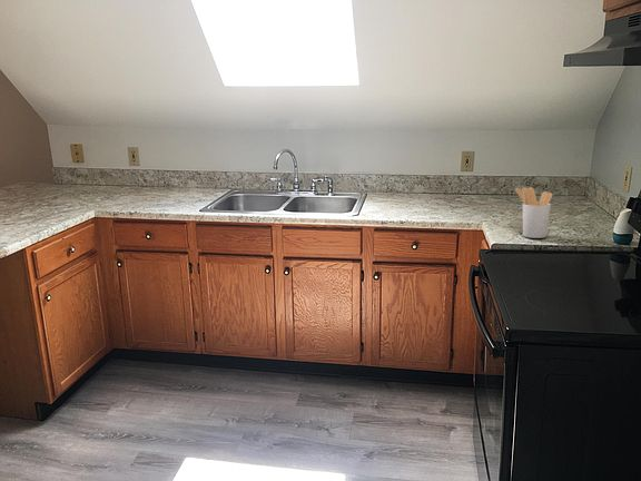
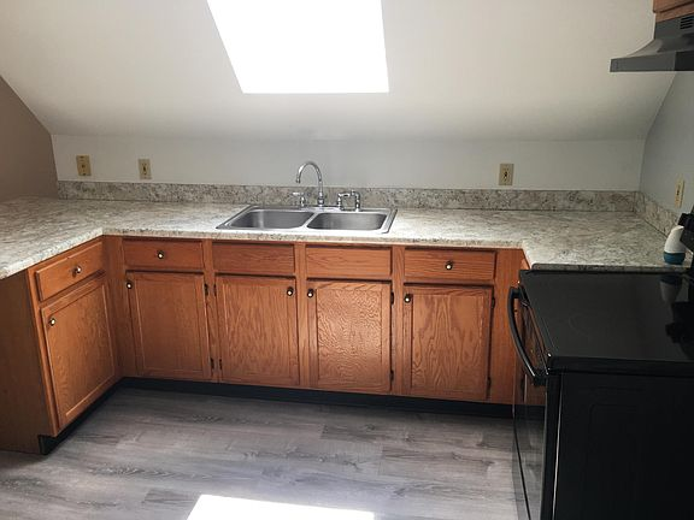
- utensil holder [514,186,553,239]
